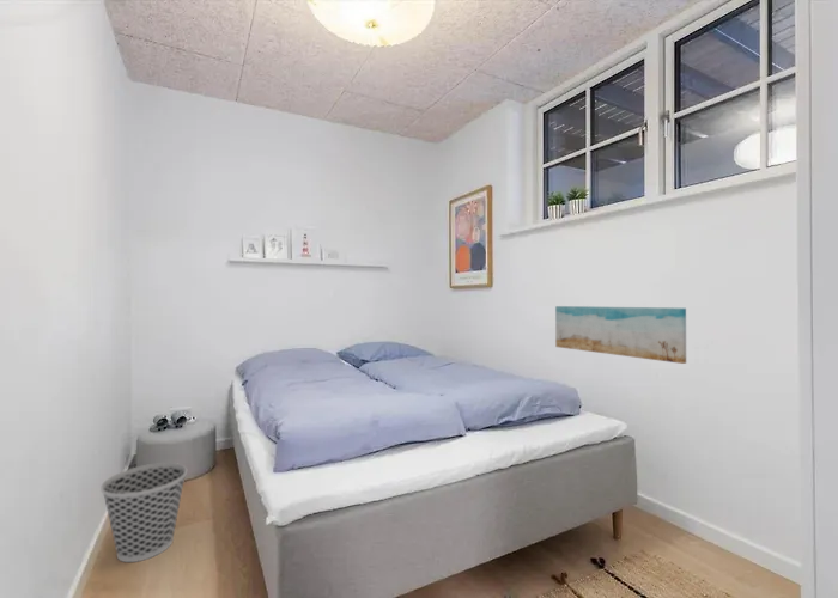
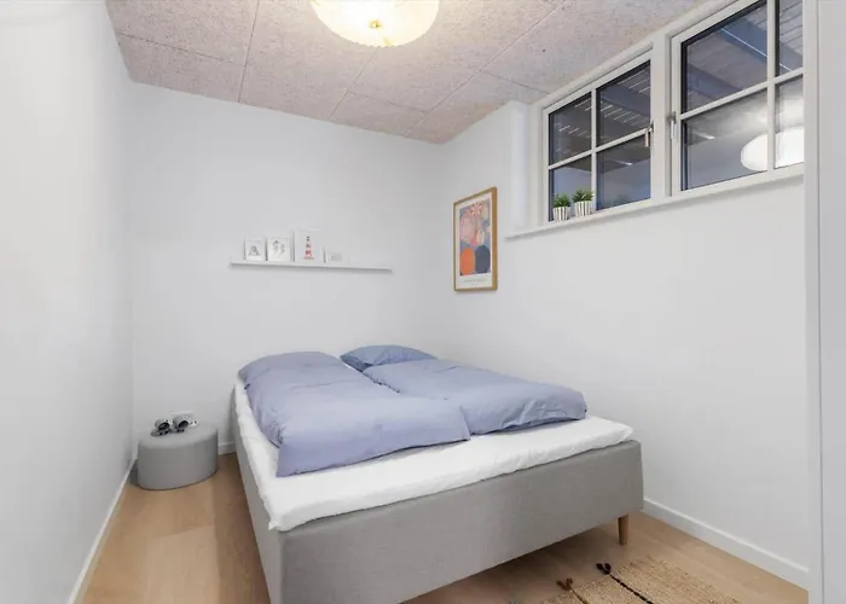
- wastebasket [99,462,188,563]
- wall art [554,305,687,365]
